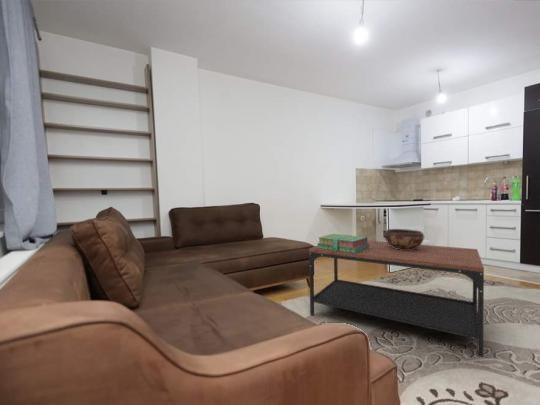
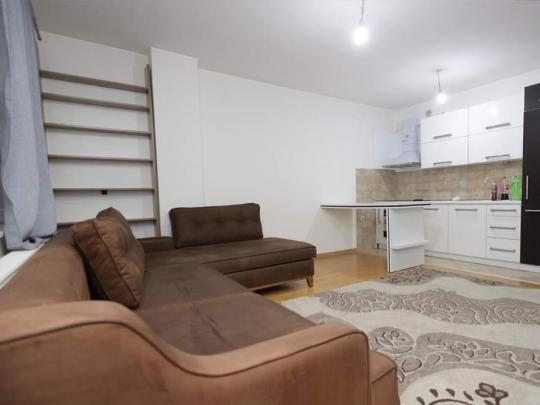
- coffee table [308,239,485,358]
- stack of books [316,233,369,254]
- decorative bowl [383,228,425,250]
